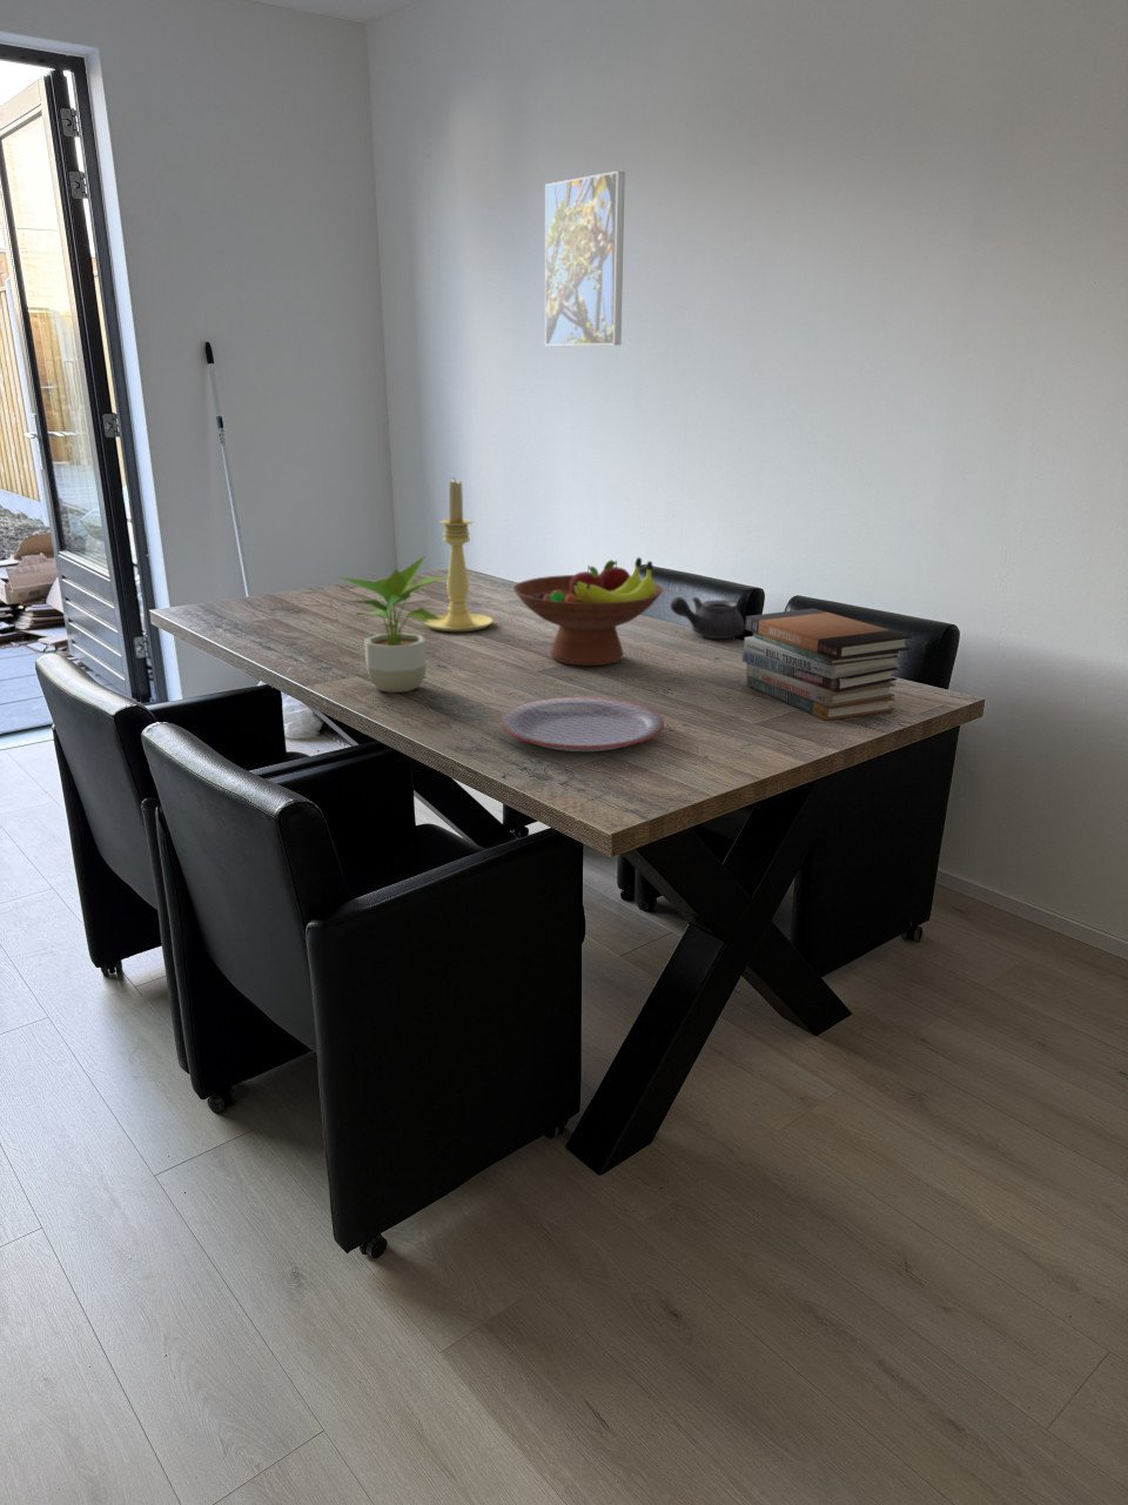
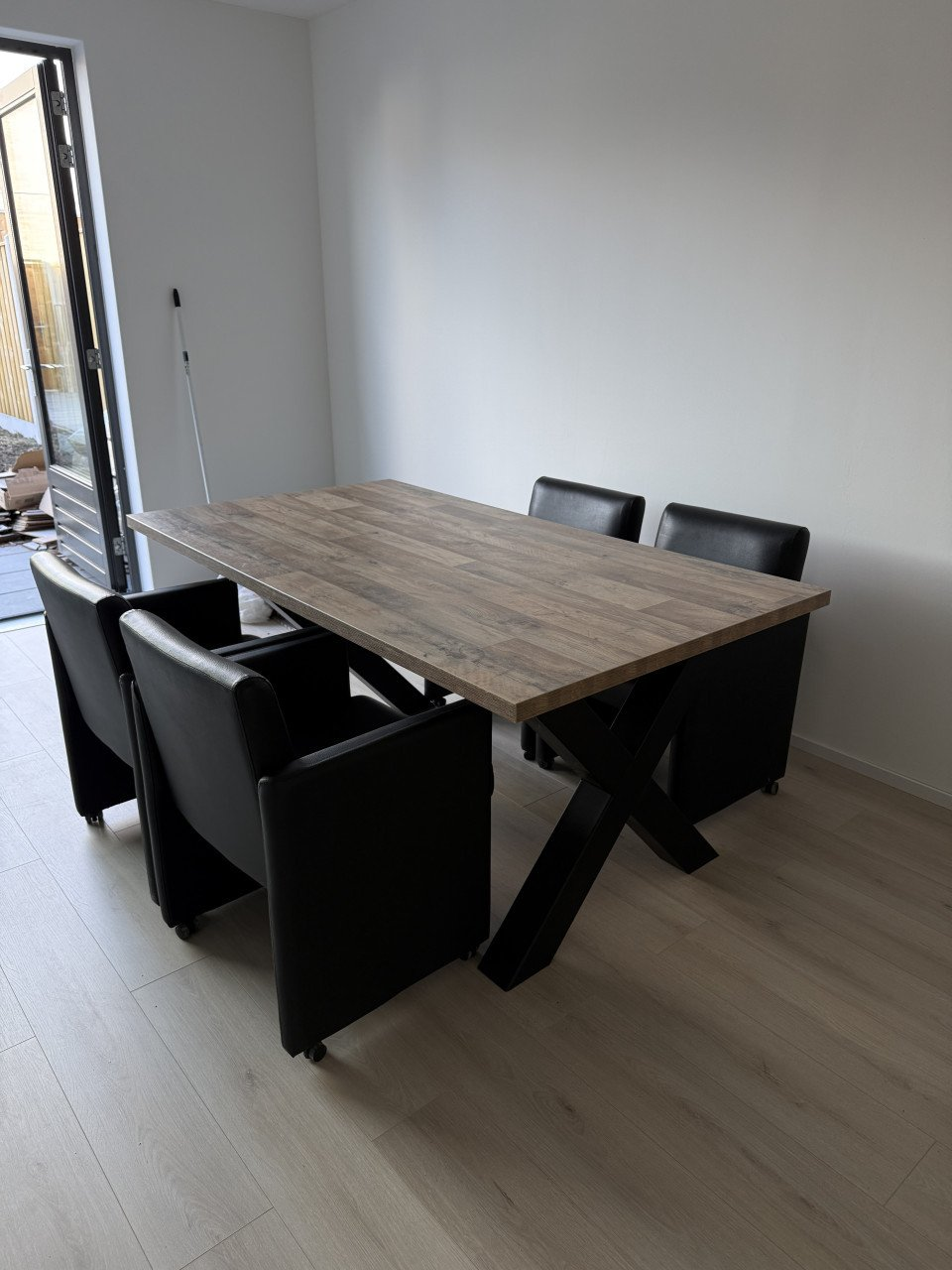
- teapot [668,596,746,640]
- plate [499,696,665,752]
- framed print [544,171,627,347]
- book stack [742,608,914,722]
- potted plant [335,553,451,693]
- candle holder [423,478,494,633]
- fruit bowl [512,556,664,667]
